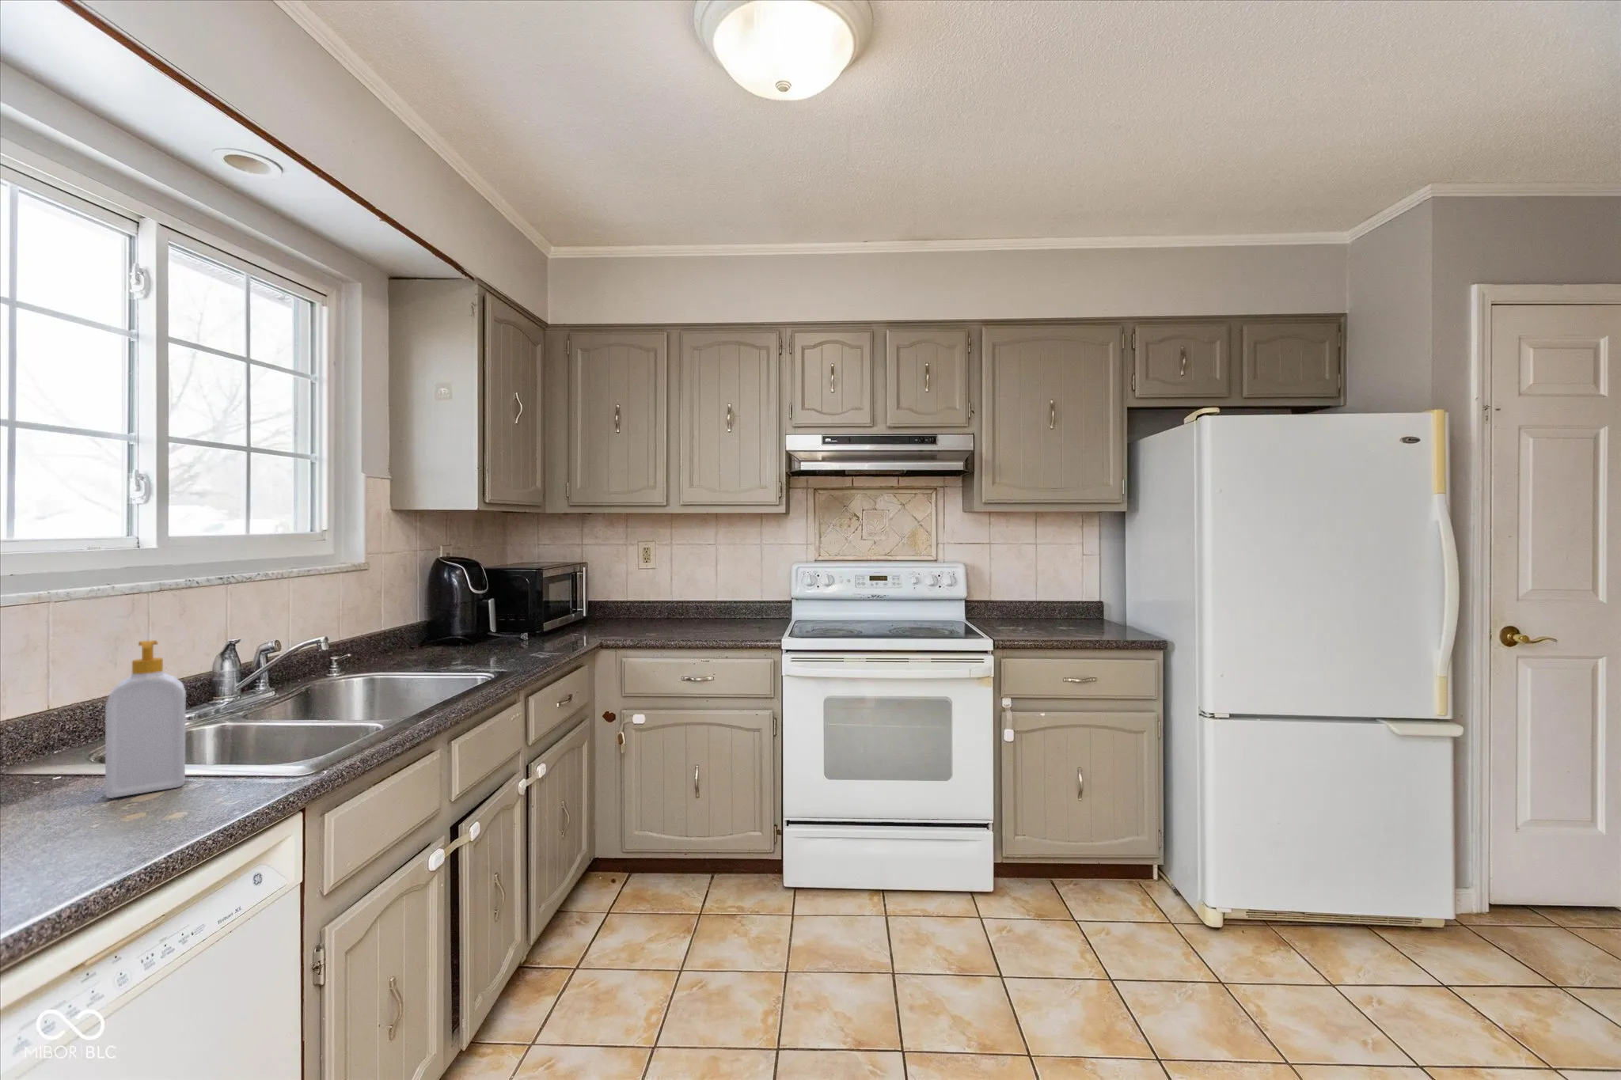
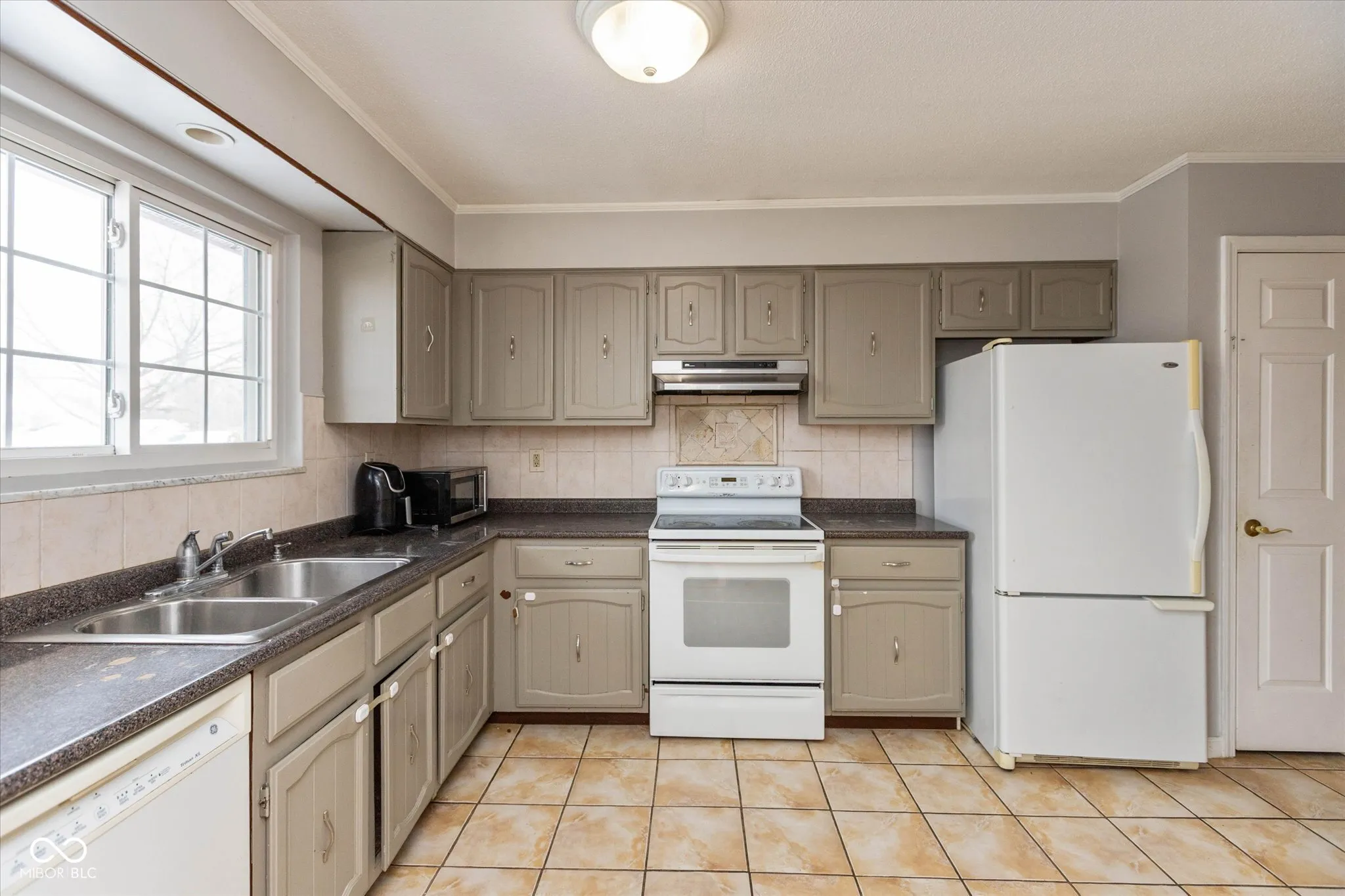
- soap bottle [105,639,187,799]
